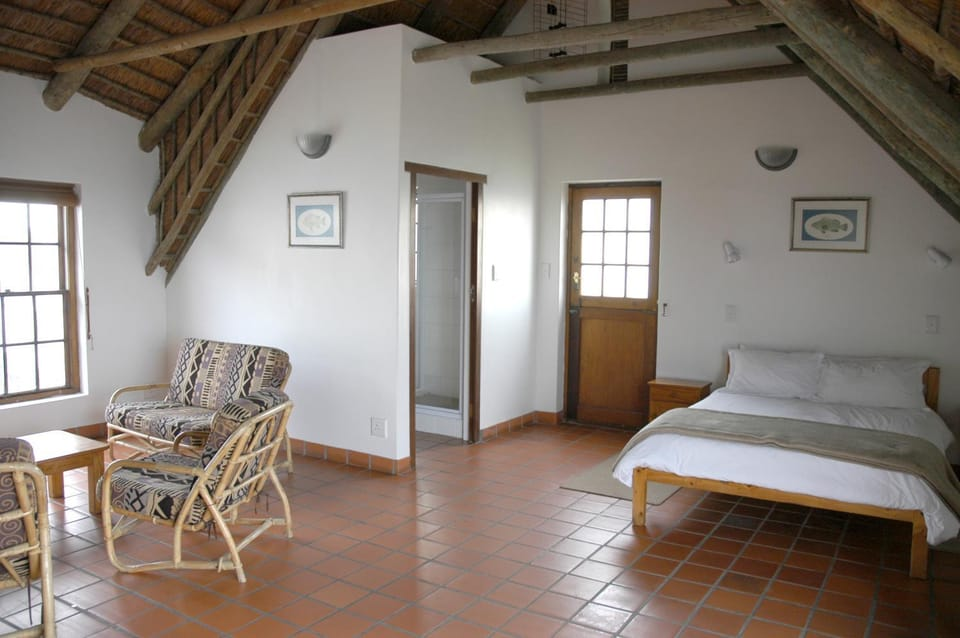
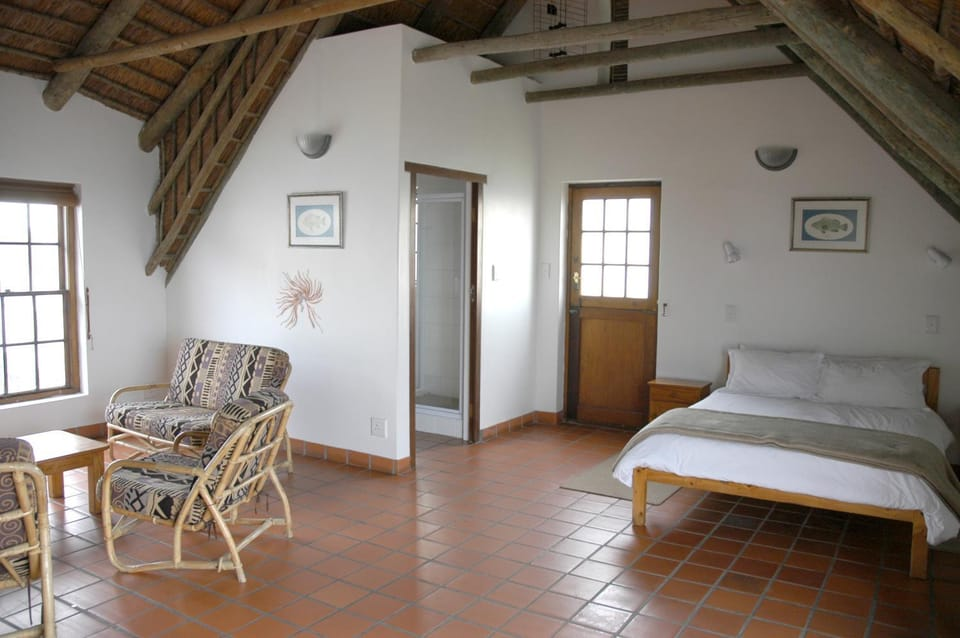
+ wall sculpture [275,267,324,334]
